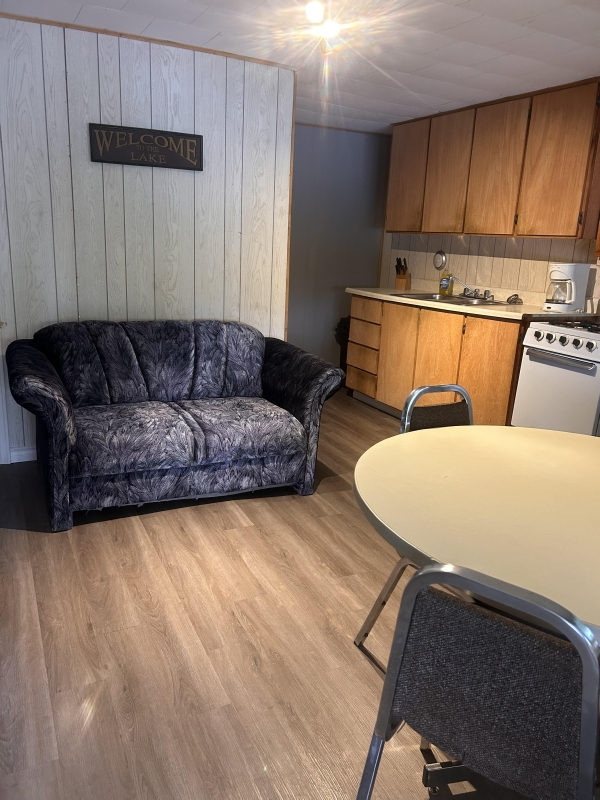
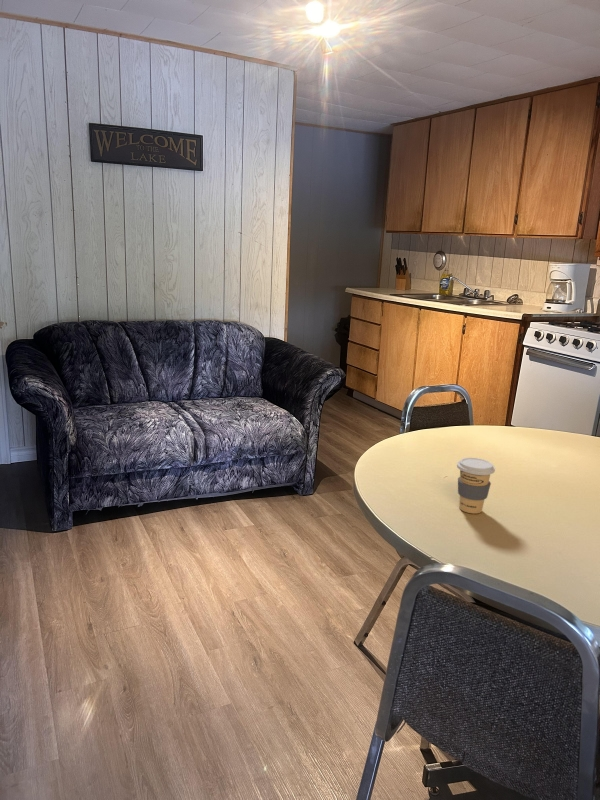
+ coffee cup [456,457,496,514]
